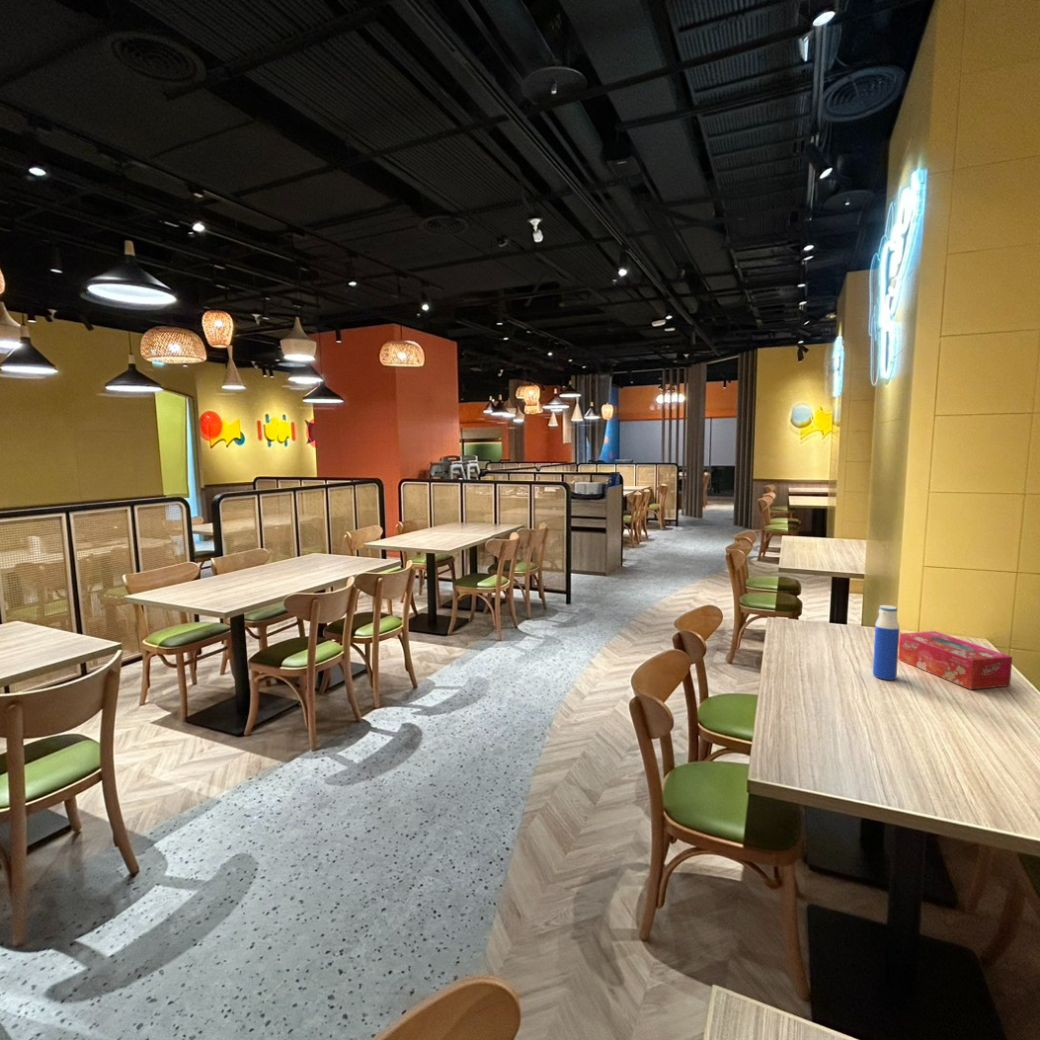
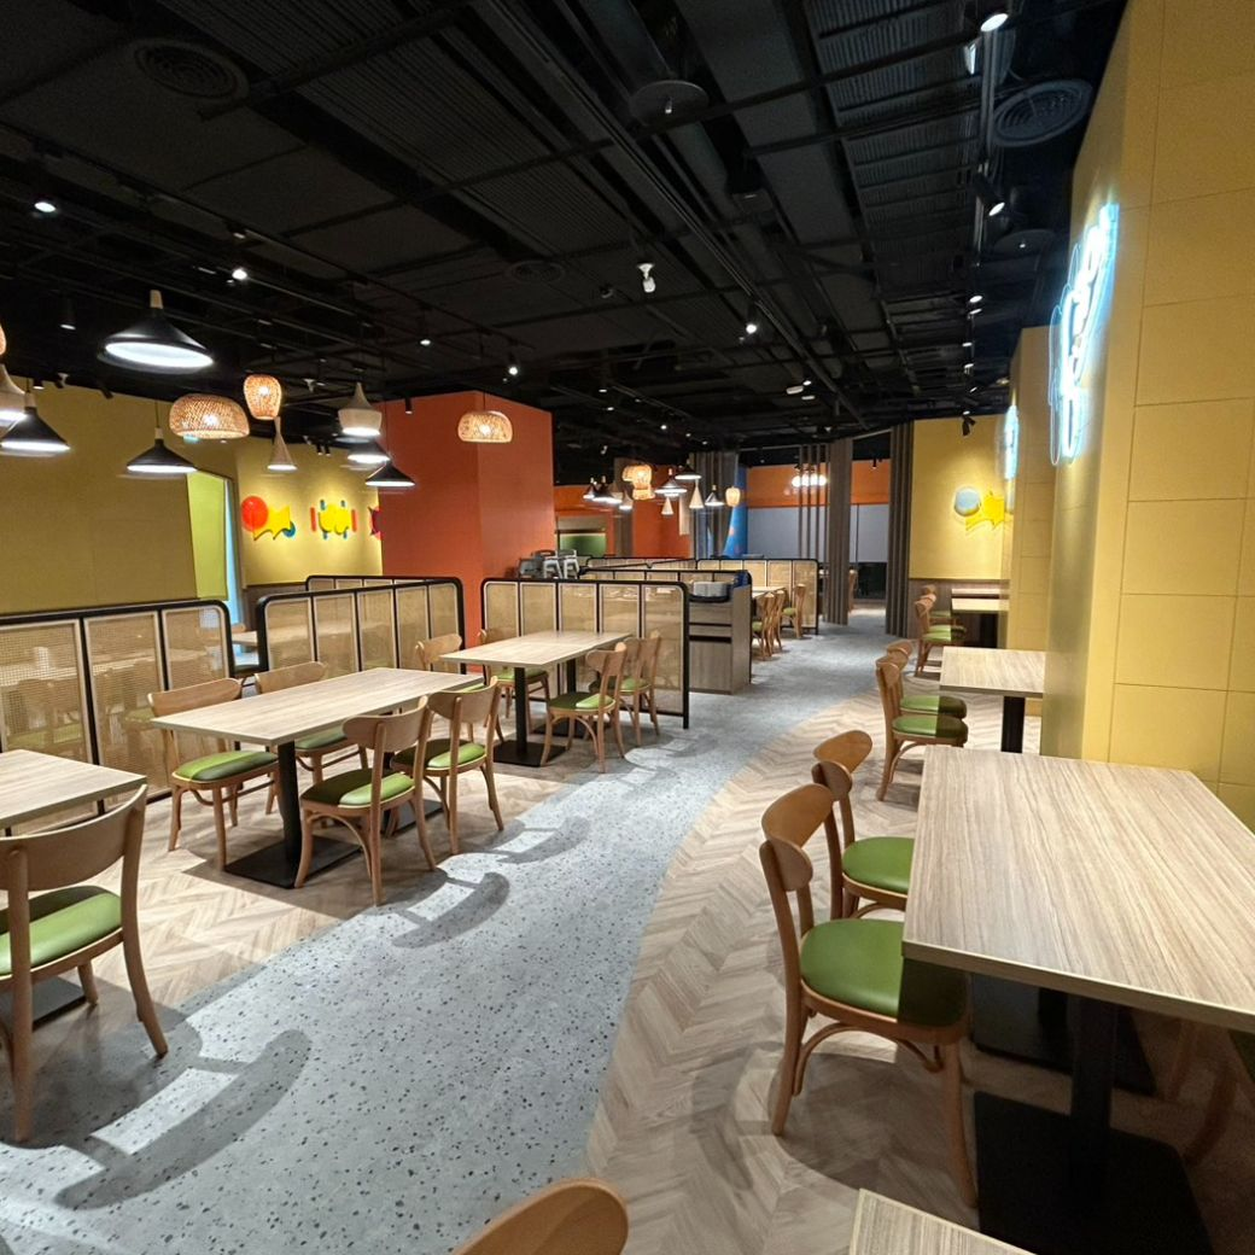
- water bottle [872,604,900,681]
- tissue box [898,630,1013,690]
